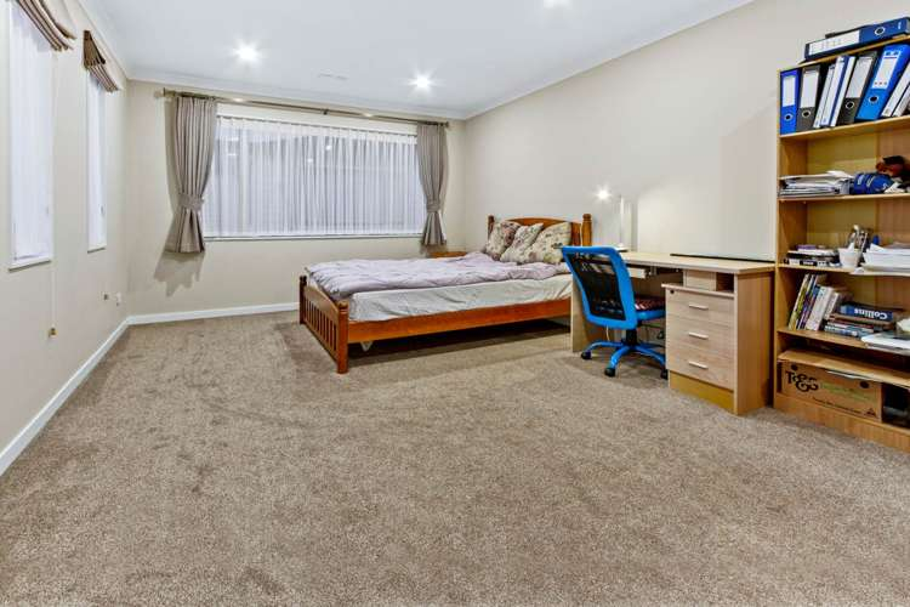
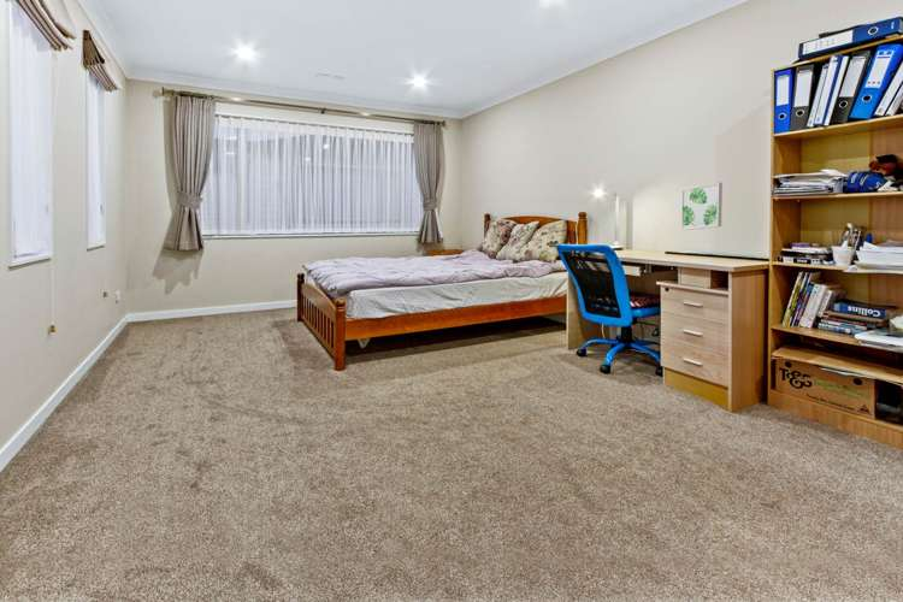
+ wall art [680,181,724,231]
